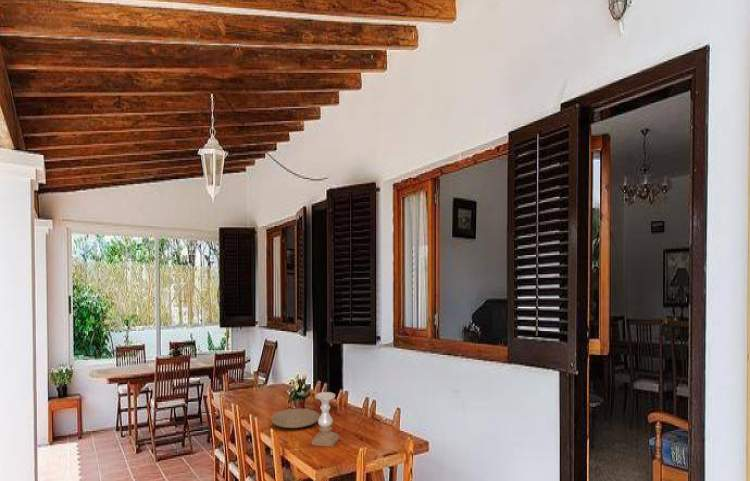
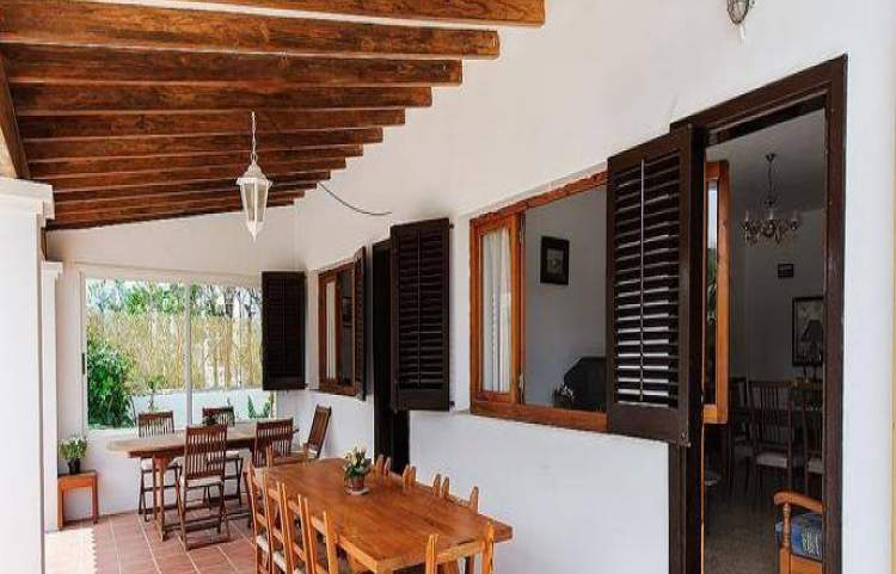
- plate [270,408,320,429]
- candle holder [311,391,340,447]
